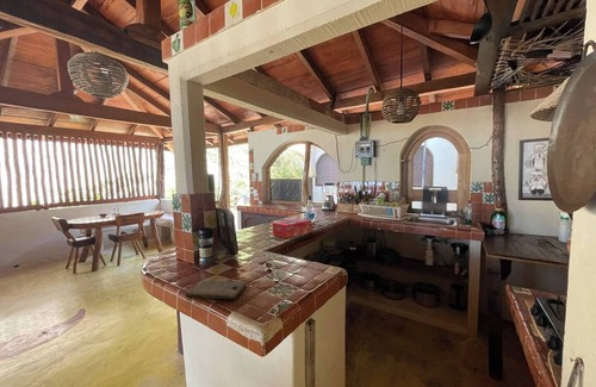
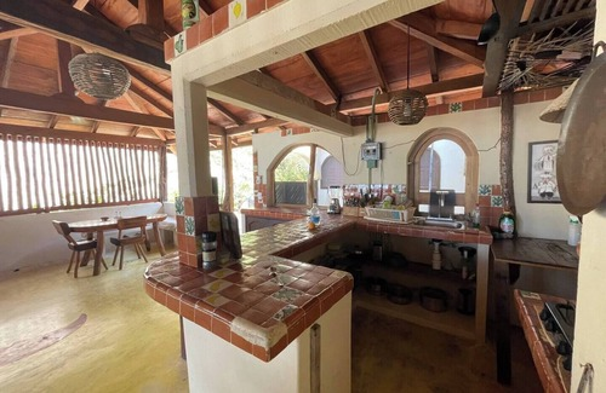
- cutting board [185,280,248,301]
- tissue box [272,217,312,239]
